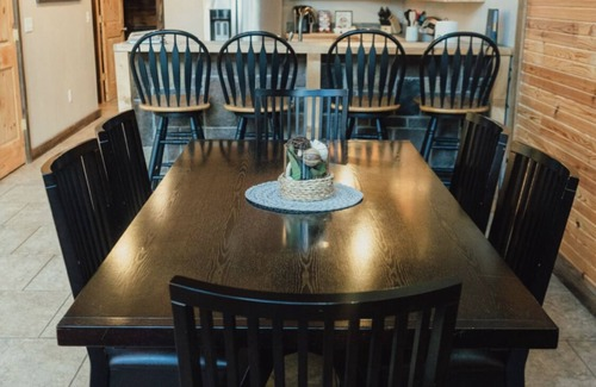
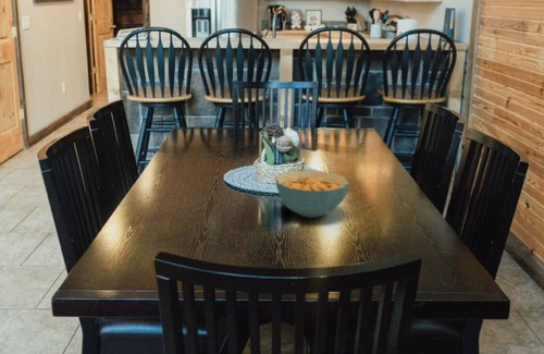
+ cereal bowl [274,170,350,219]
